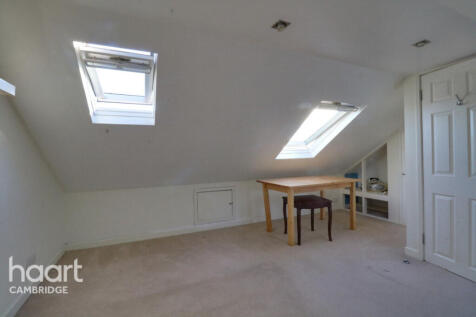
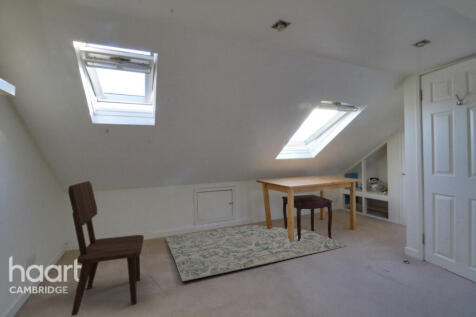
+ rug [164,224,349,282]
+ dining chair [67,180,145,317]
